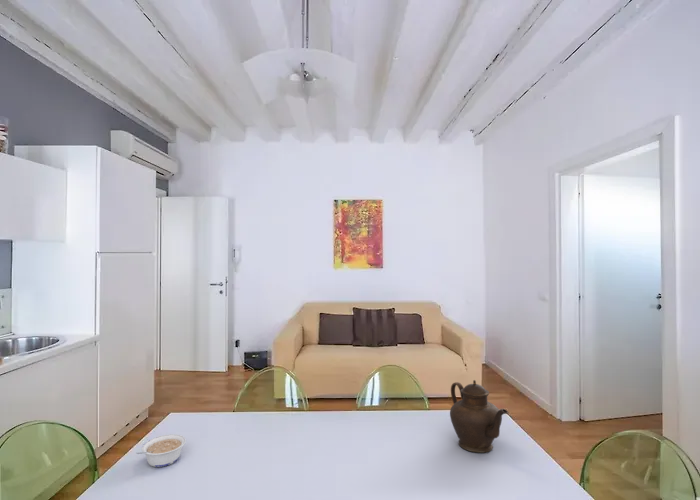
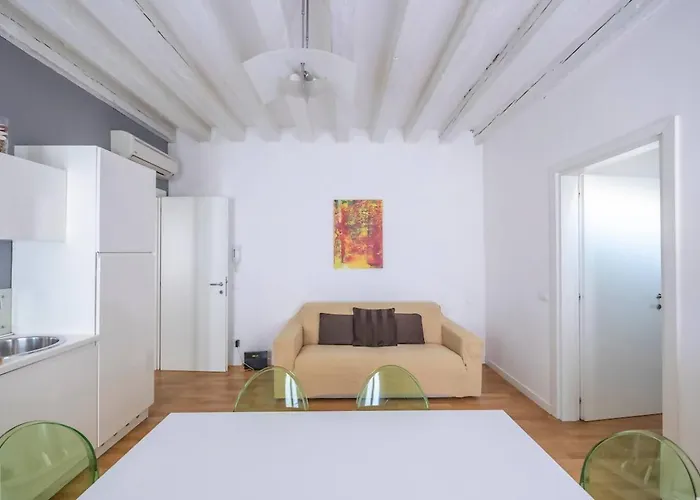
- legume [136,433,187,468]
- teapot [449,379,509,454]
